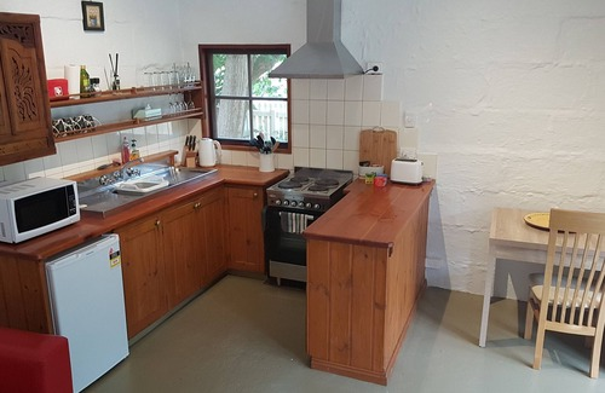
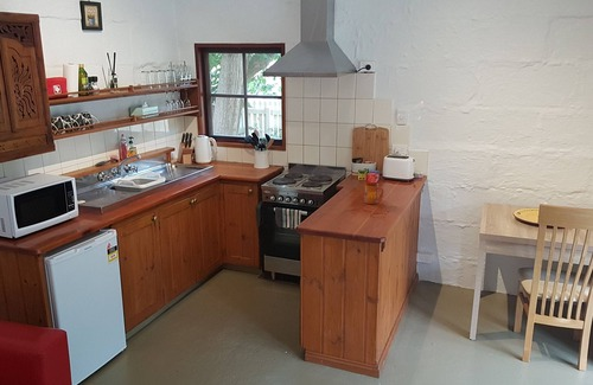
+ mug [364,182,385,205]
